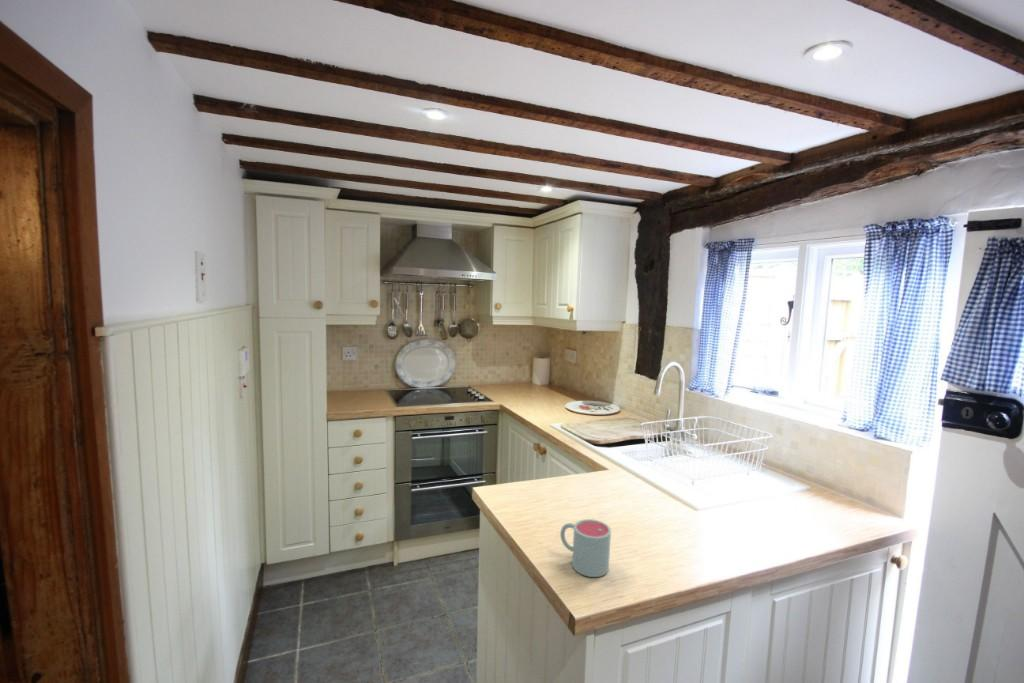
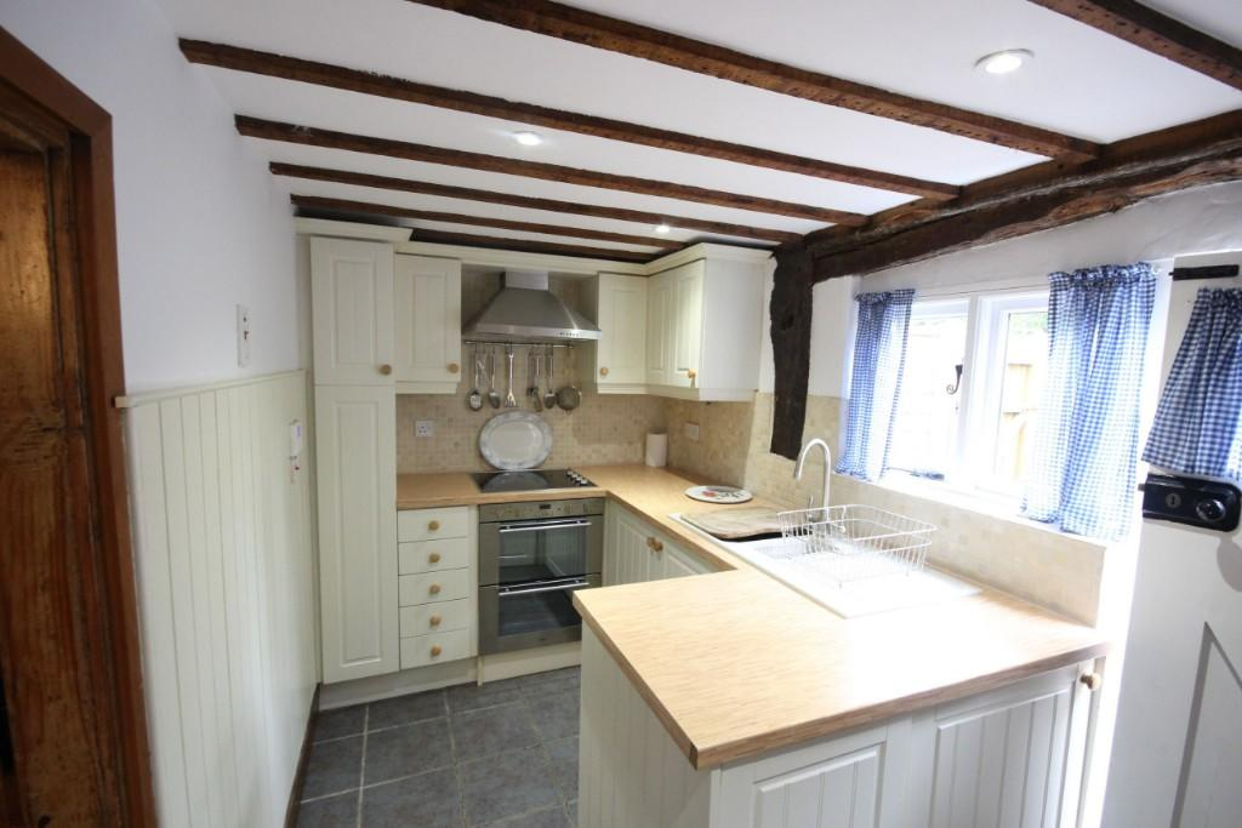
- mug [559,518,612,578]
